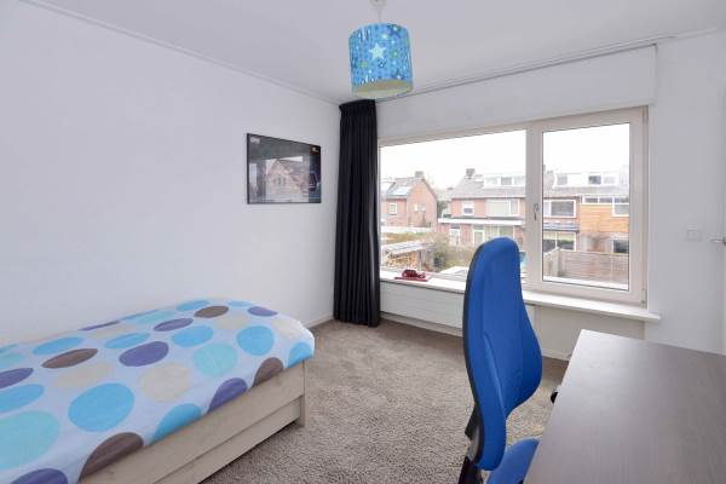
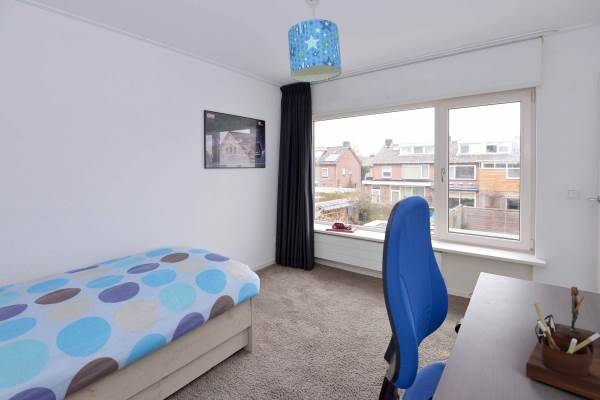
+ desk organizer [525,285,600,400]
